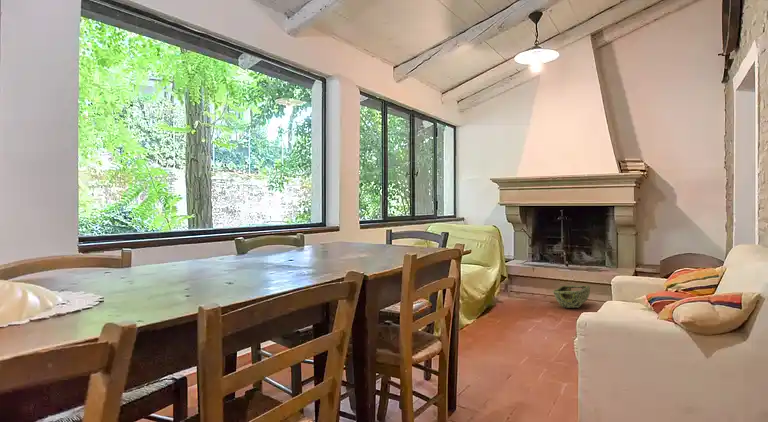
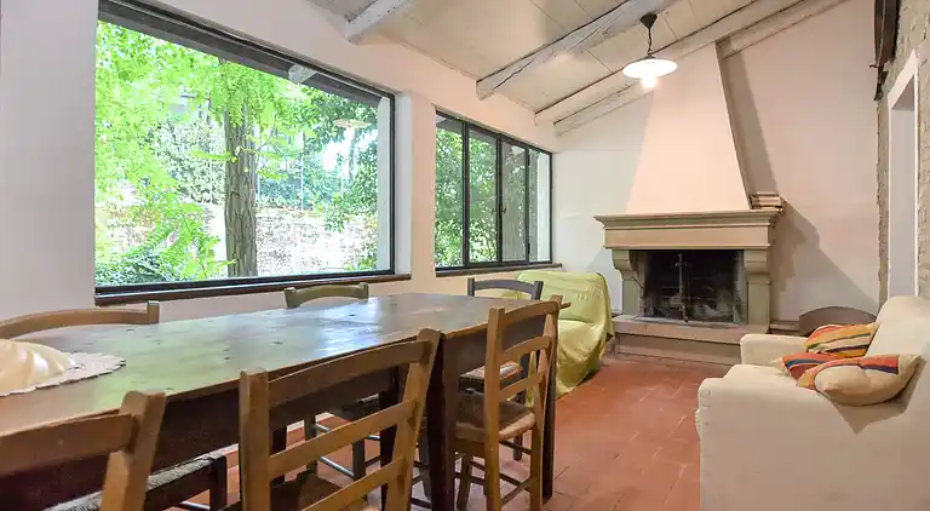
- woven basket [552,284,591,309]
